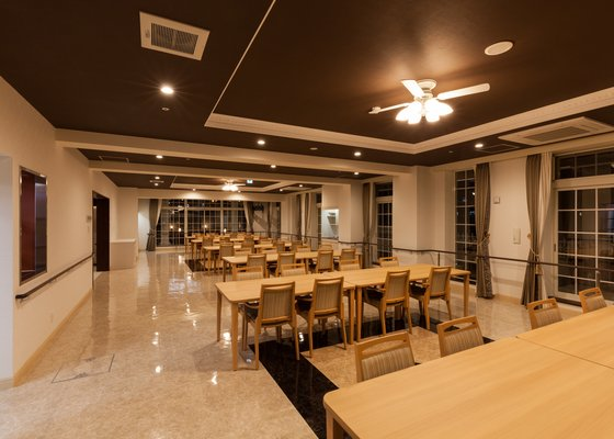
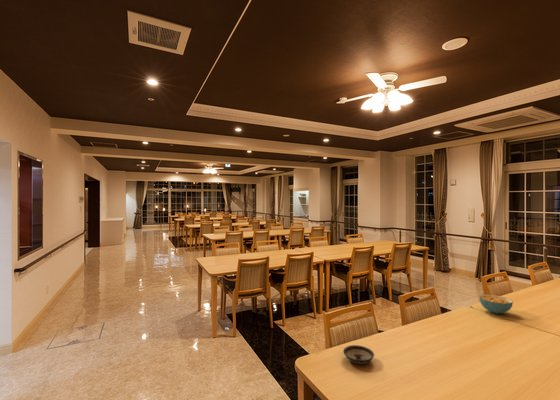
+ cereal bowl [478,294,514,315]
+ saucer [342,344,375,365]
